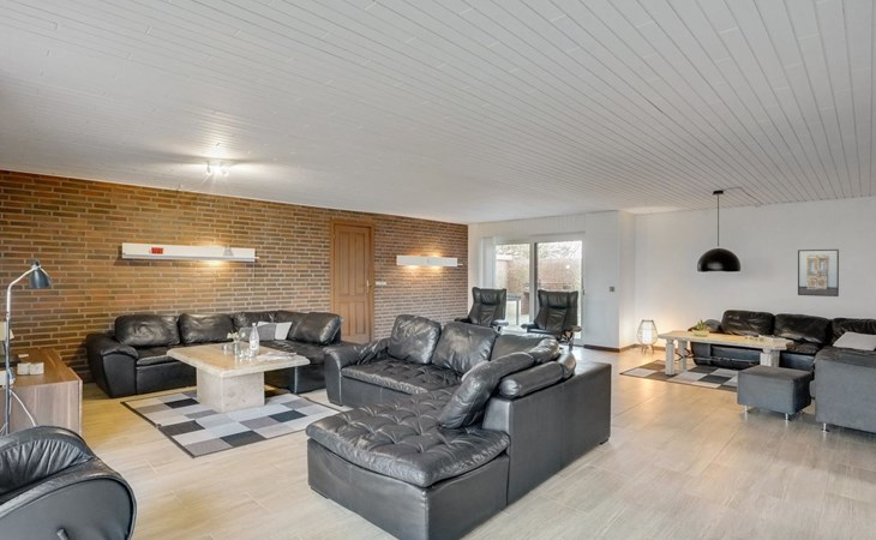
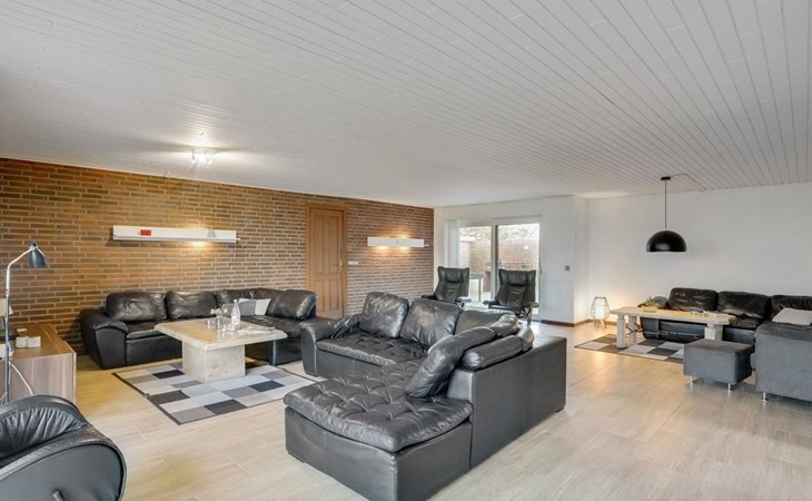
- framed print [797,248,840,298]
